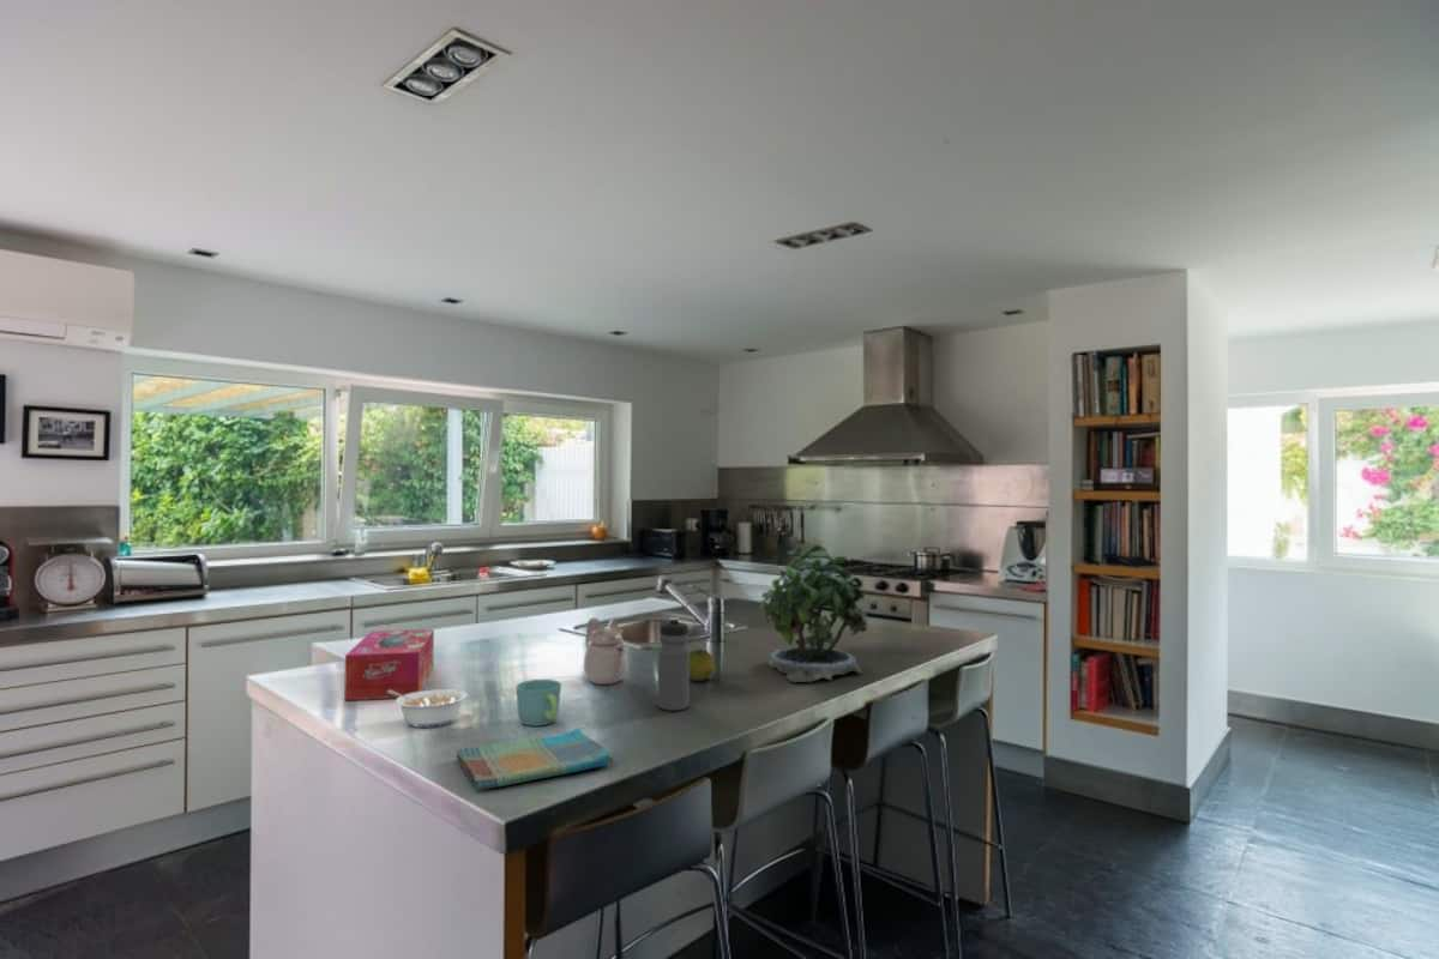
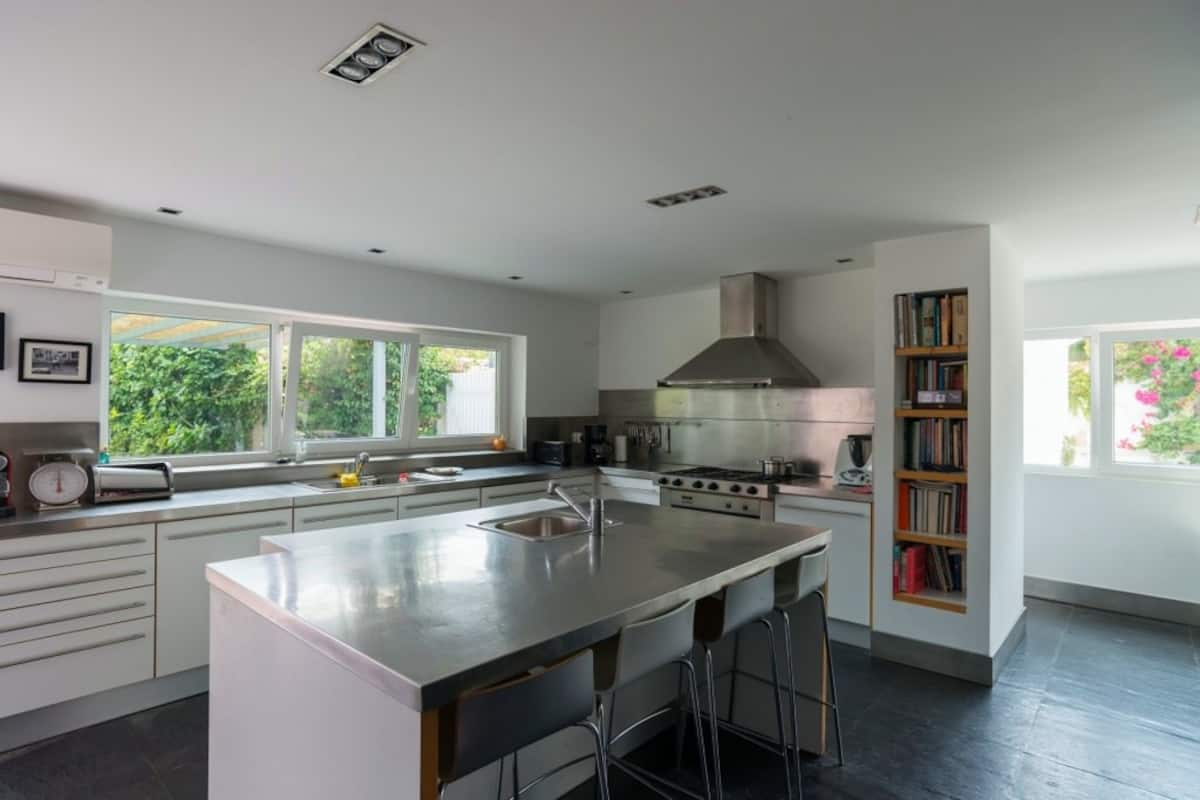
- teapot [583,616,628,686]
- tissue box [343,628,435,701]
- water bottle [656,616,691,712]
- potted plant [758,539,868,683]
- mug [514,678,562,726]
- fruit [690,647,716,682]
- dish towel [456,726,614,791]
- legume [387,688,469,729]
